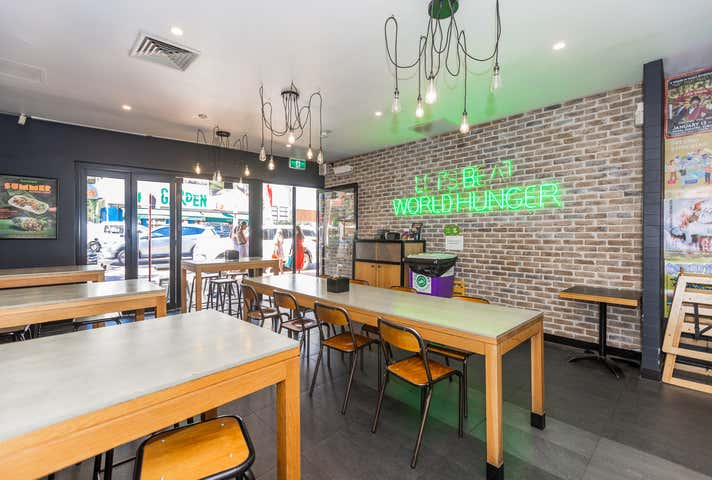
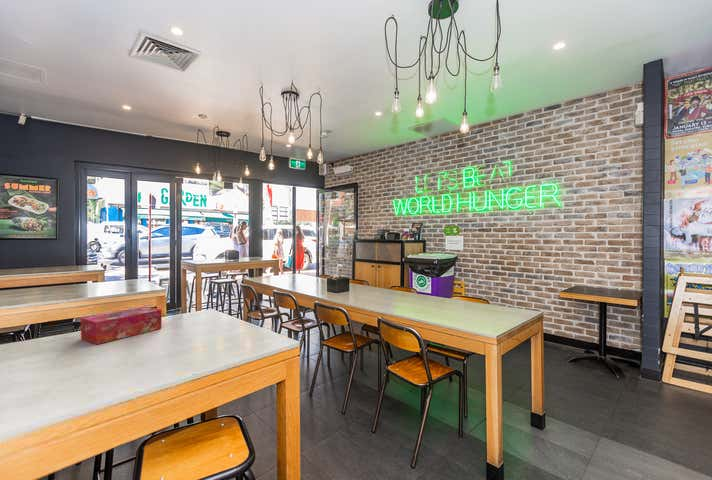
+ tissue box [80,305,163,345]
